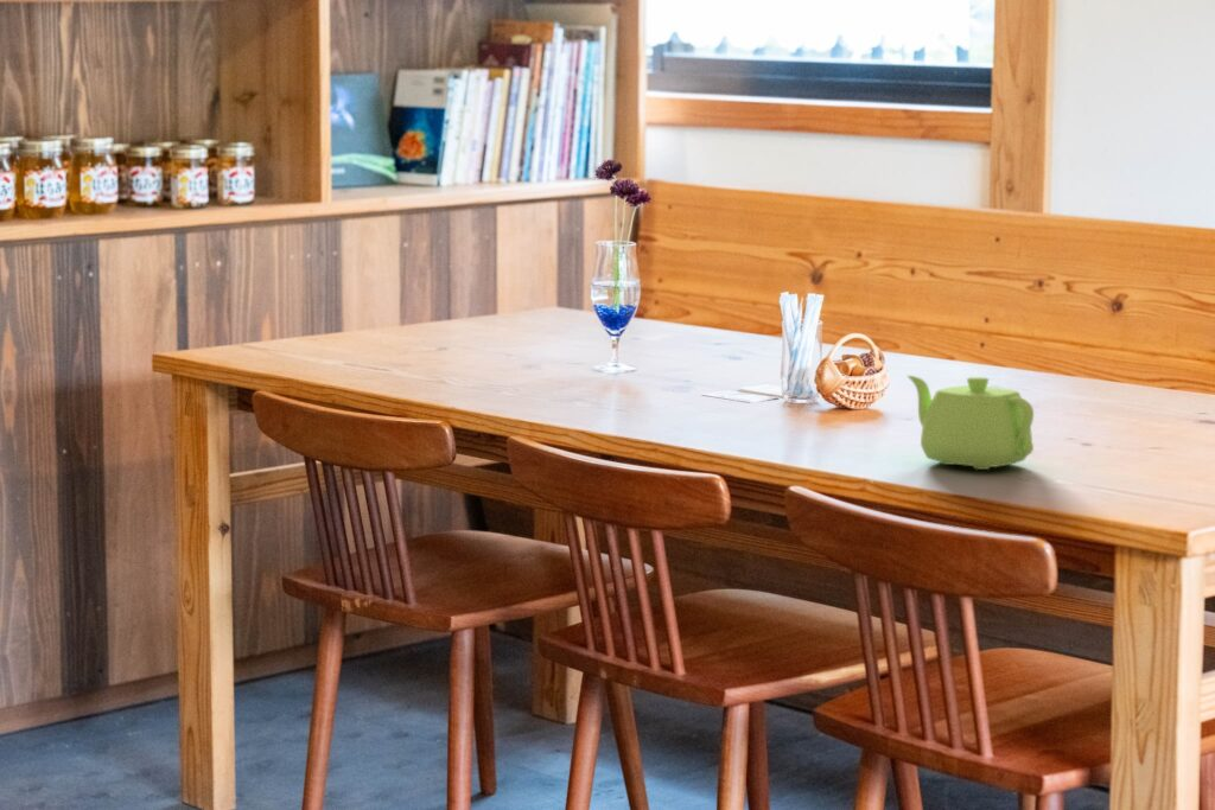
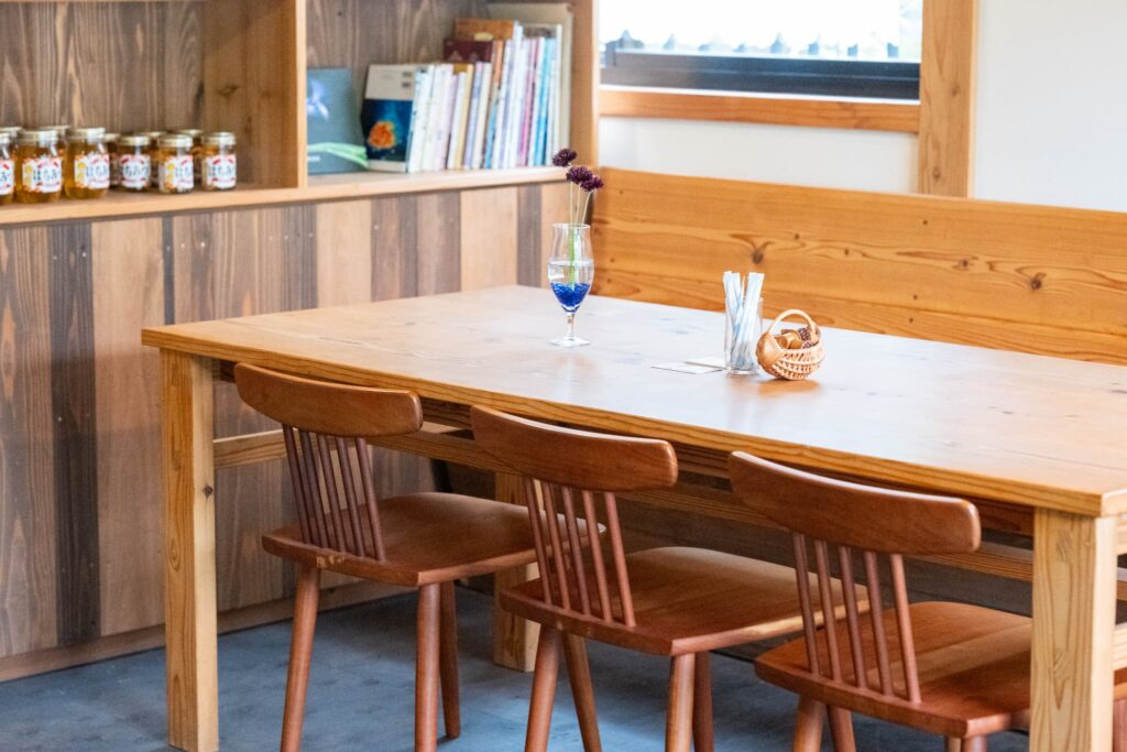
- teapot [907,374,1035,471]
